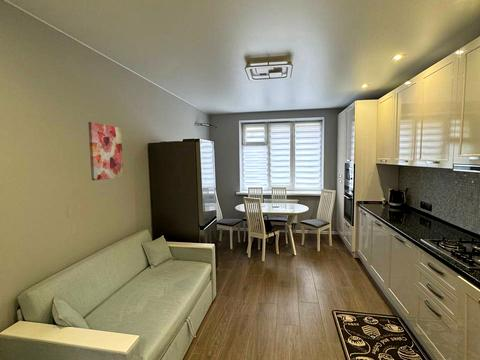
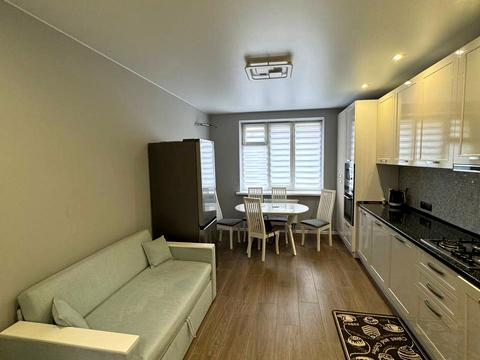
- wall art [87,121,124,181]
